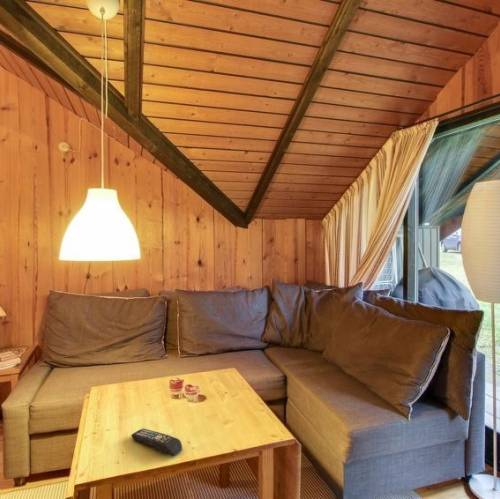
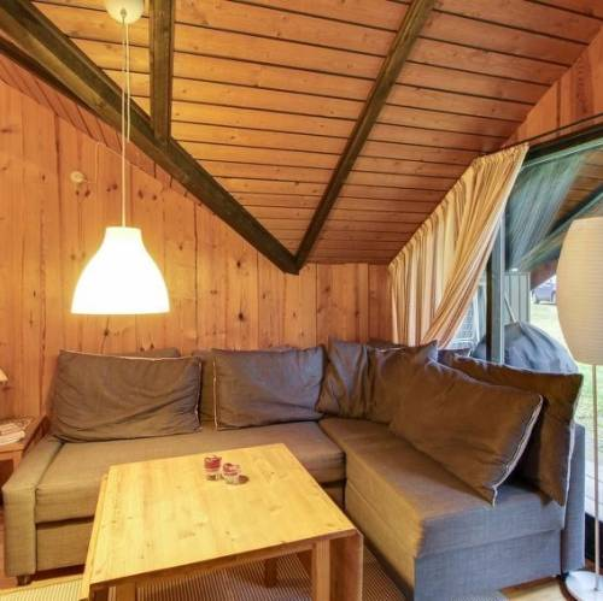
- remote control [130,428,183,457]
